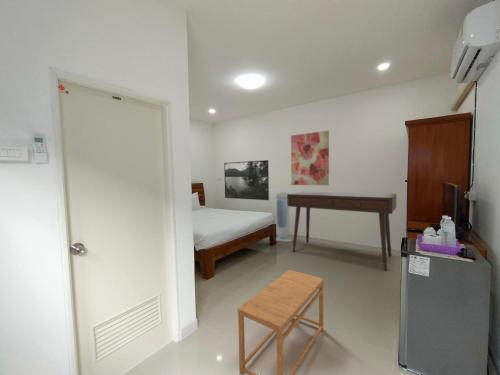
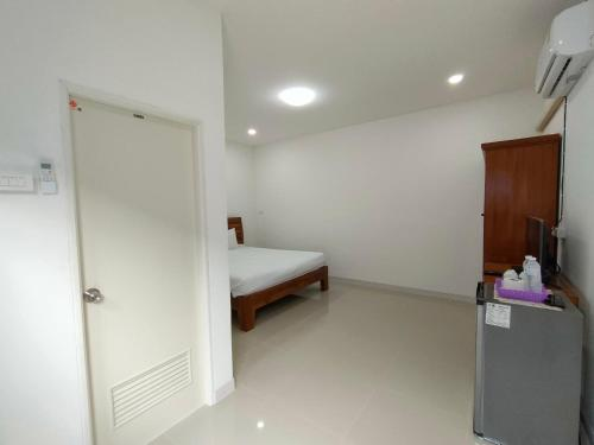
- air purifier [275,192,293,243]
- desk [287,190,397,272]
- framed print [223,159,270,201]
- side table [237,269,325,375]
- wall art [290,130,330,186]
